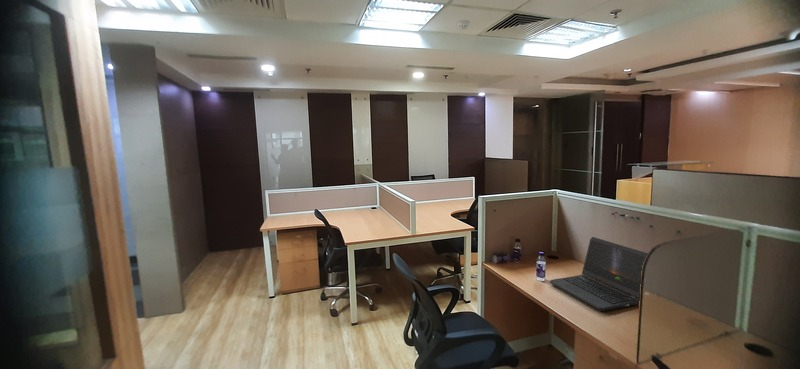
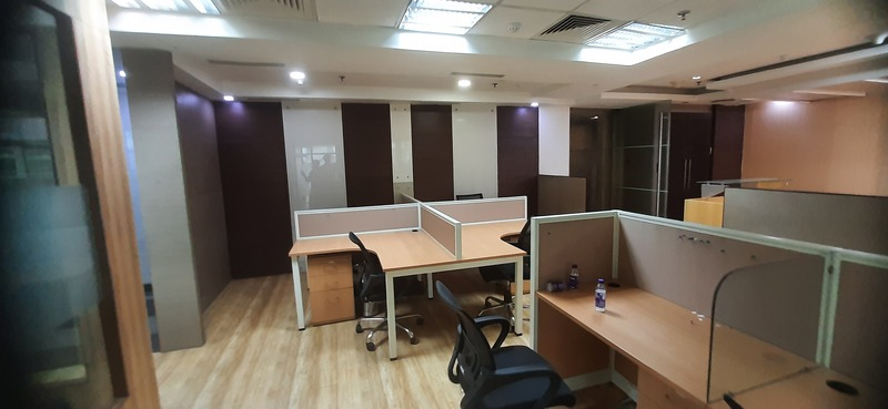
- laptop computer [549,236,649,312]
